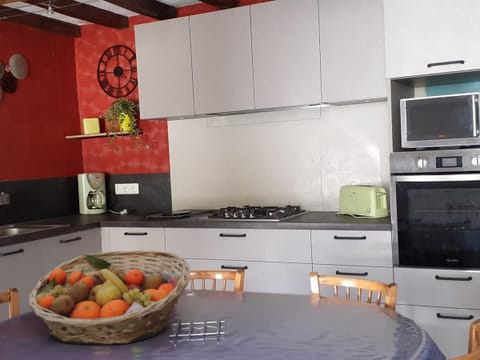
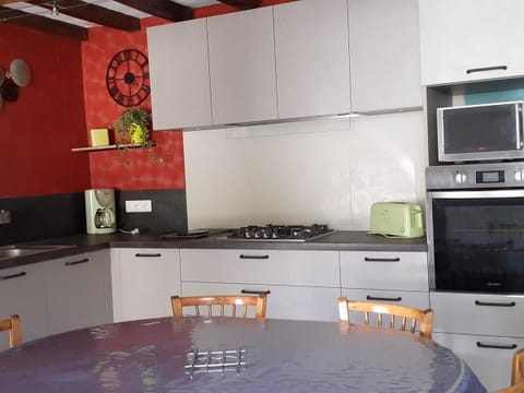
- fruit basket [27,249,191,346]
